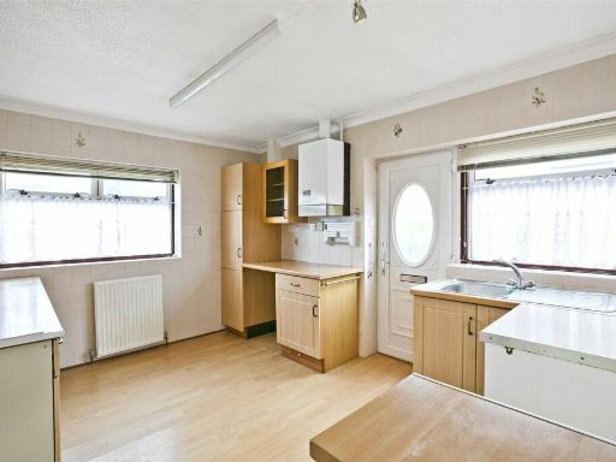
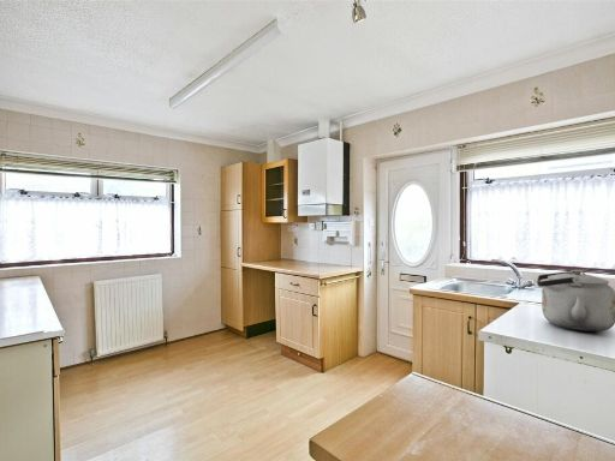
+ kettle [536,269,615,333]
